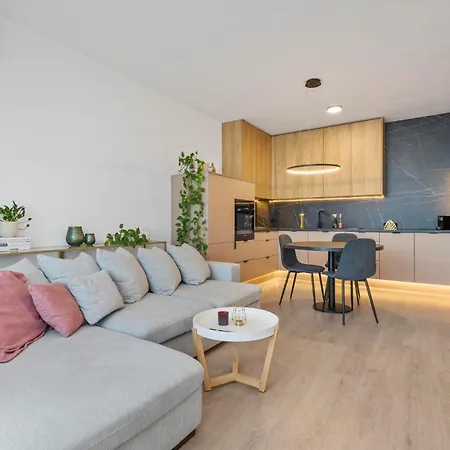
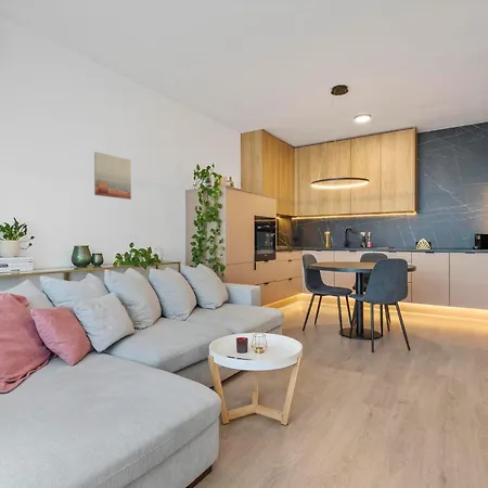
+ wall art [93,151,132,201]
